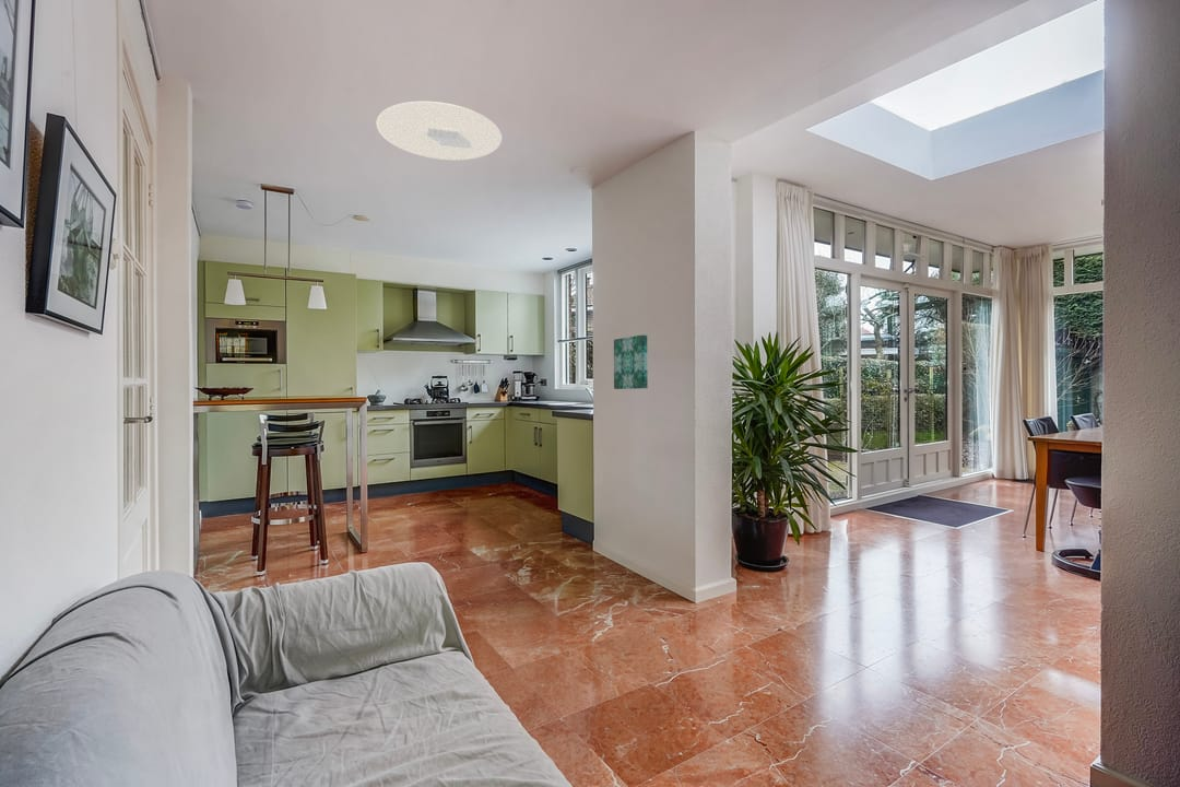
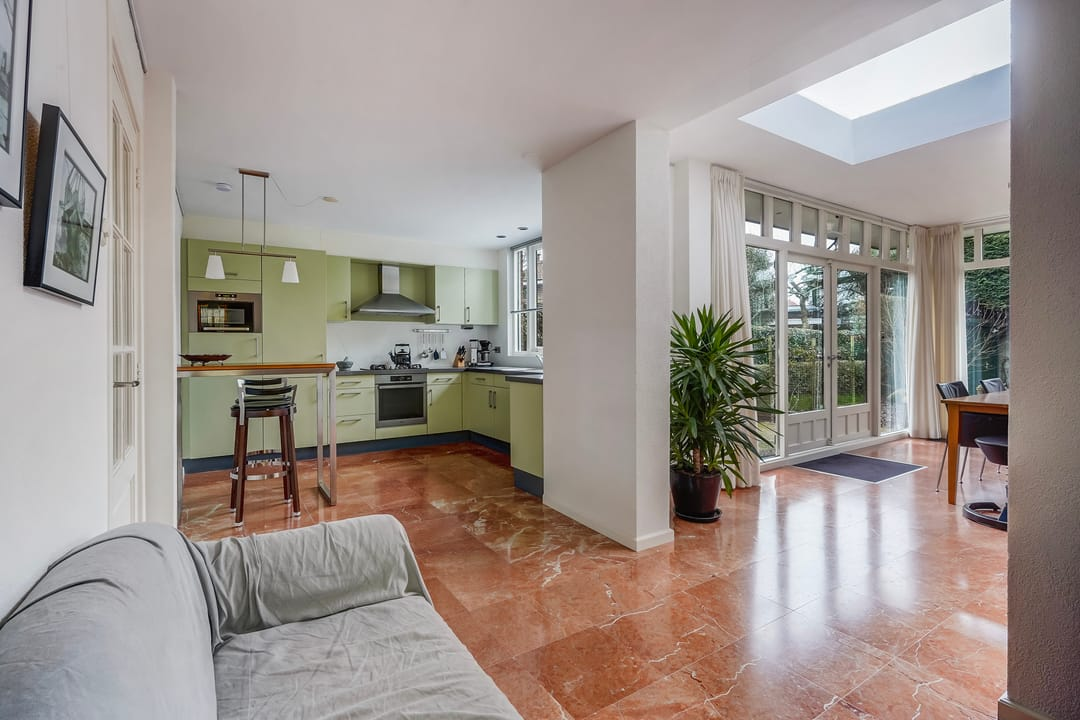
- ceiling light [376,101,503,162]
- wall art [613,333,649,390]
